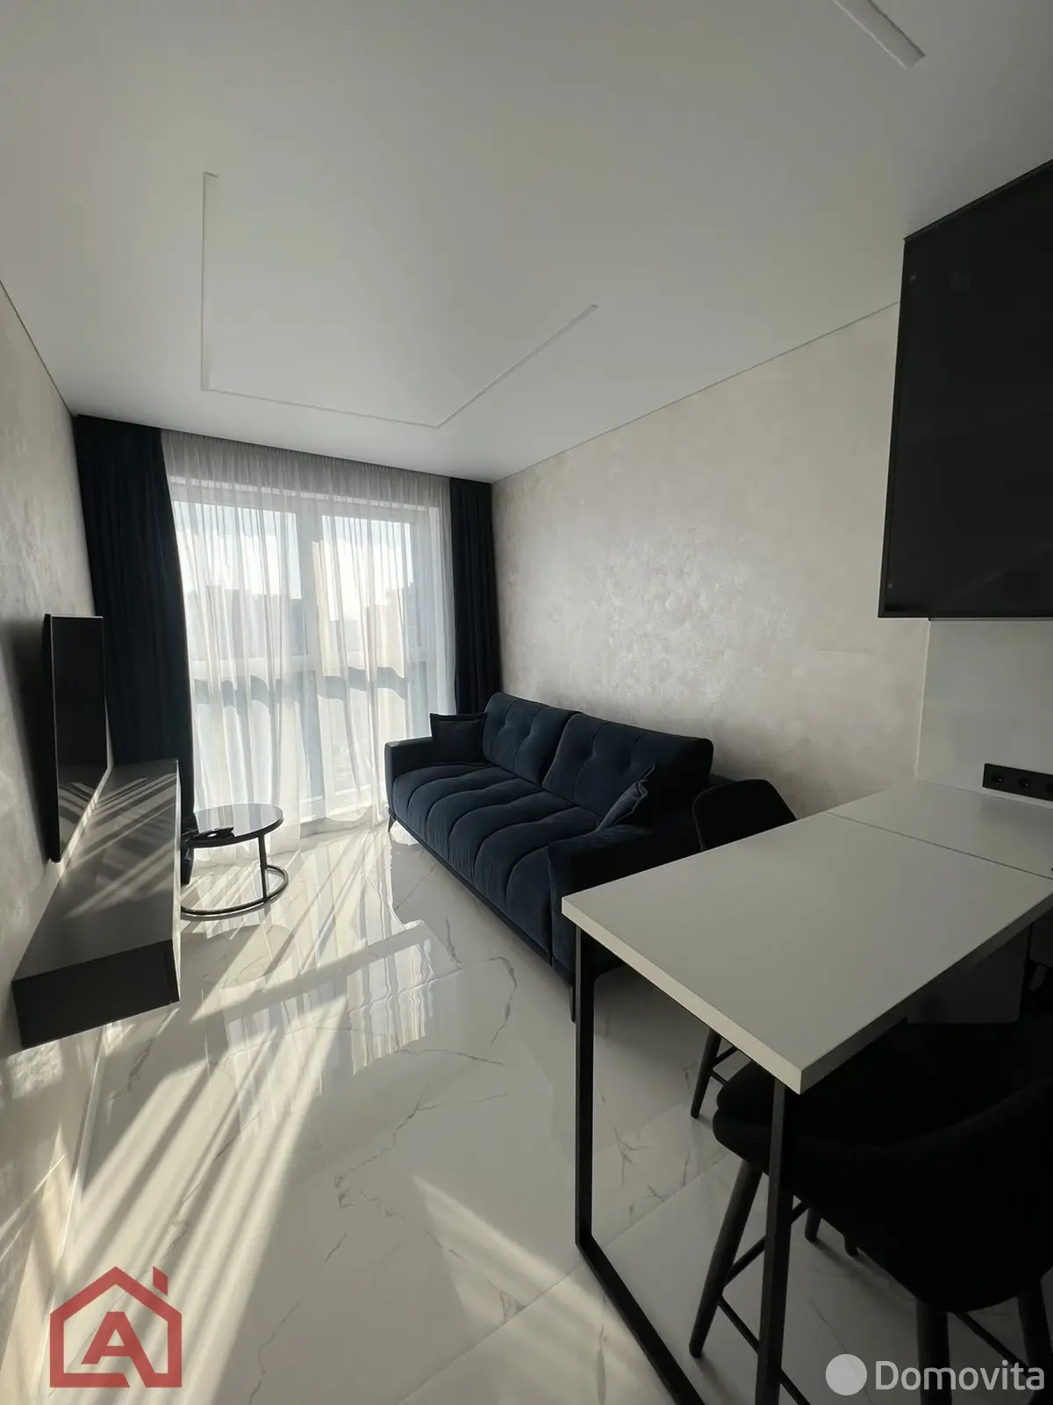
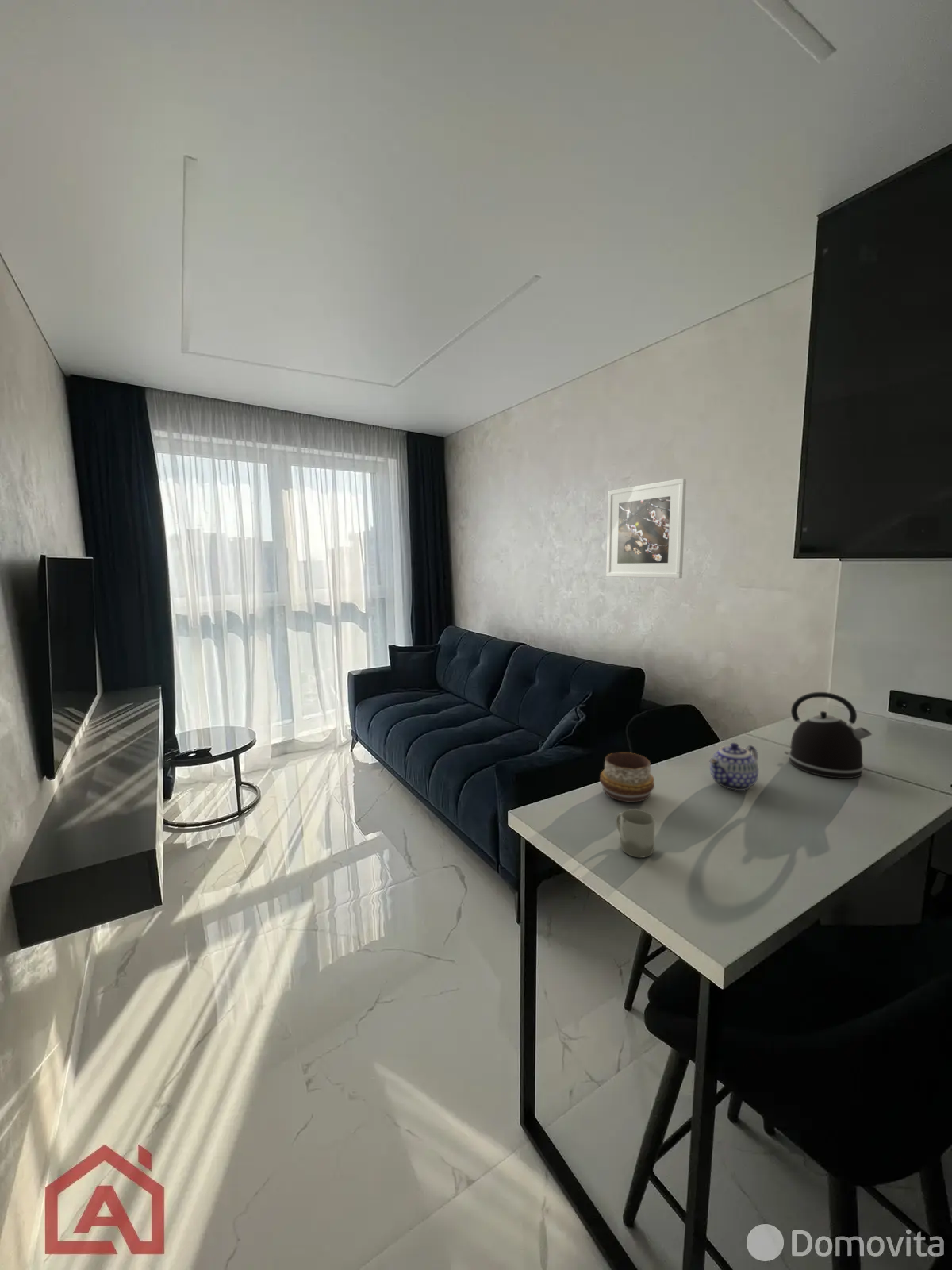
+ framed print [605,478,687,579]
+ kettle [784,691,873,779]
+ cup [615,808,656,859]
+ teapot [708,742,759,791]
+ decorative bowl [599,752,655,803]
